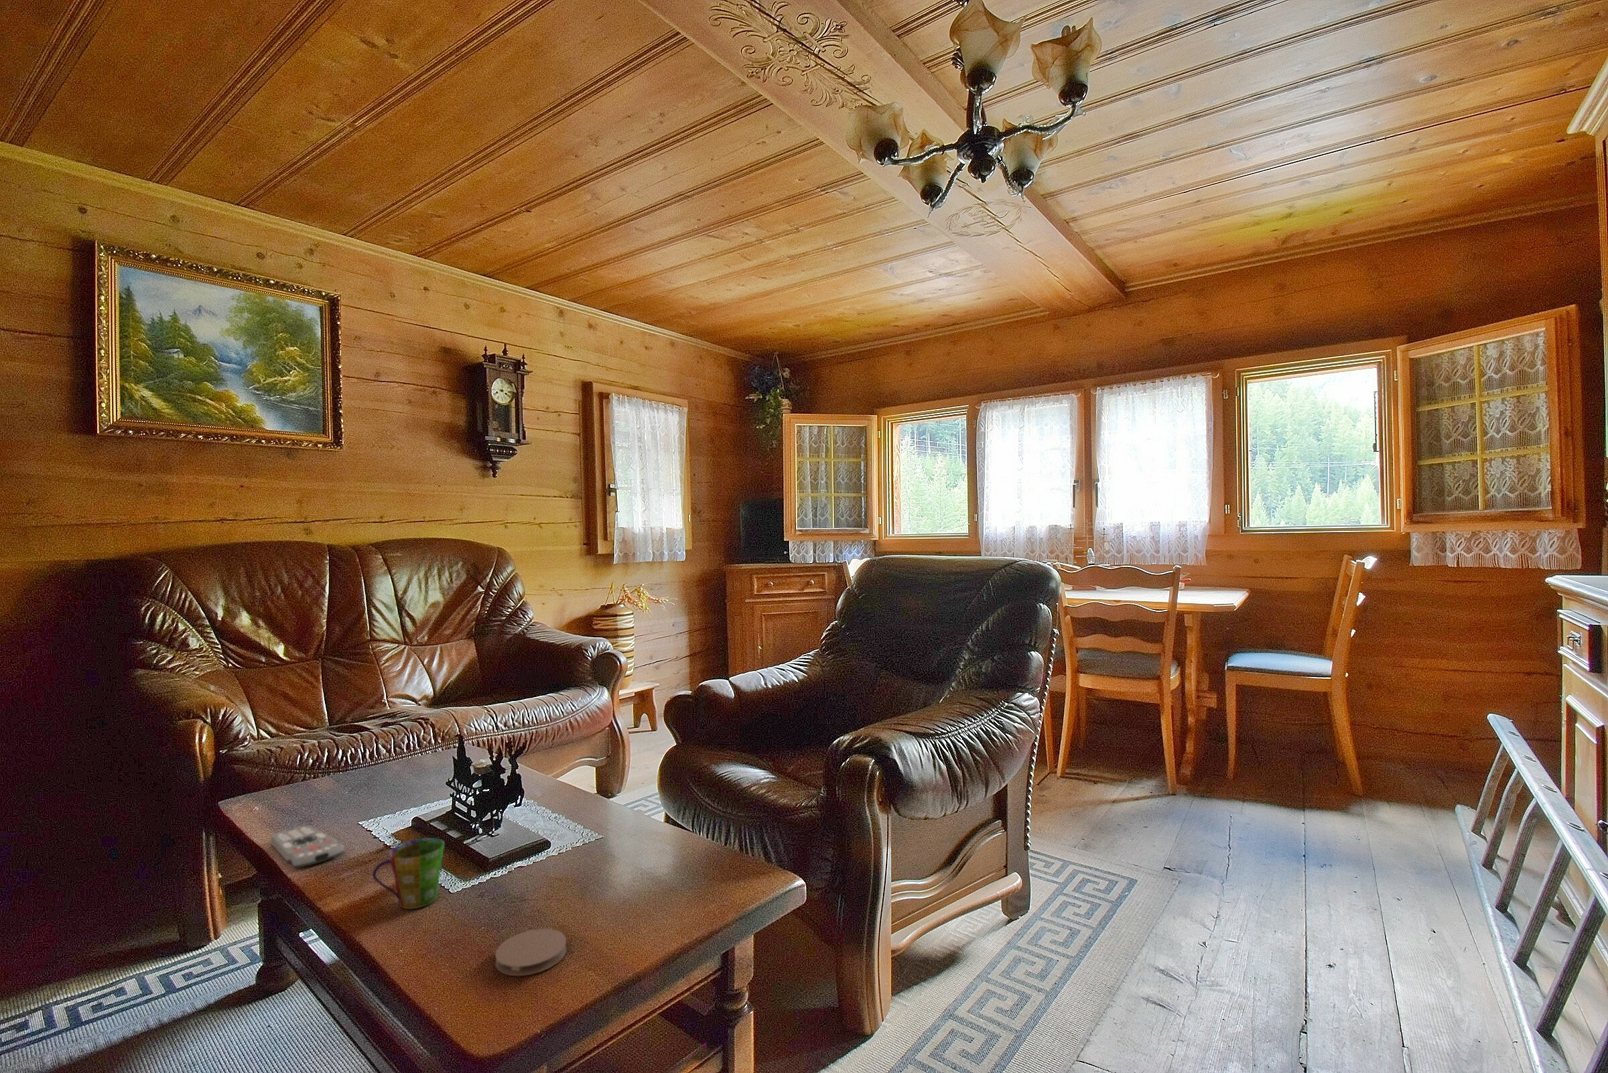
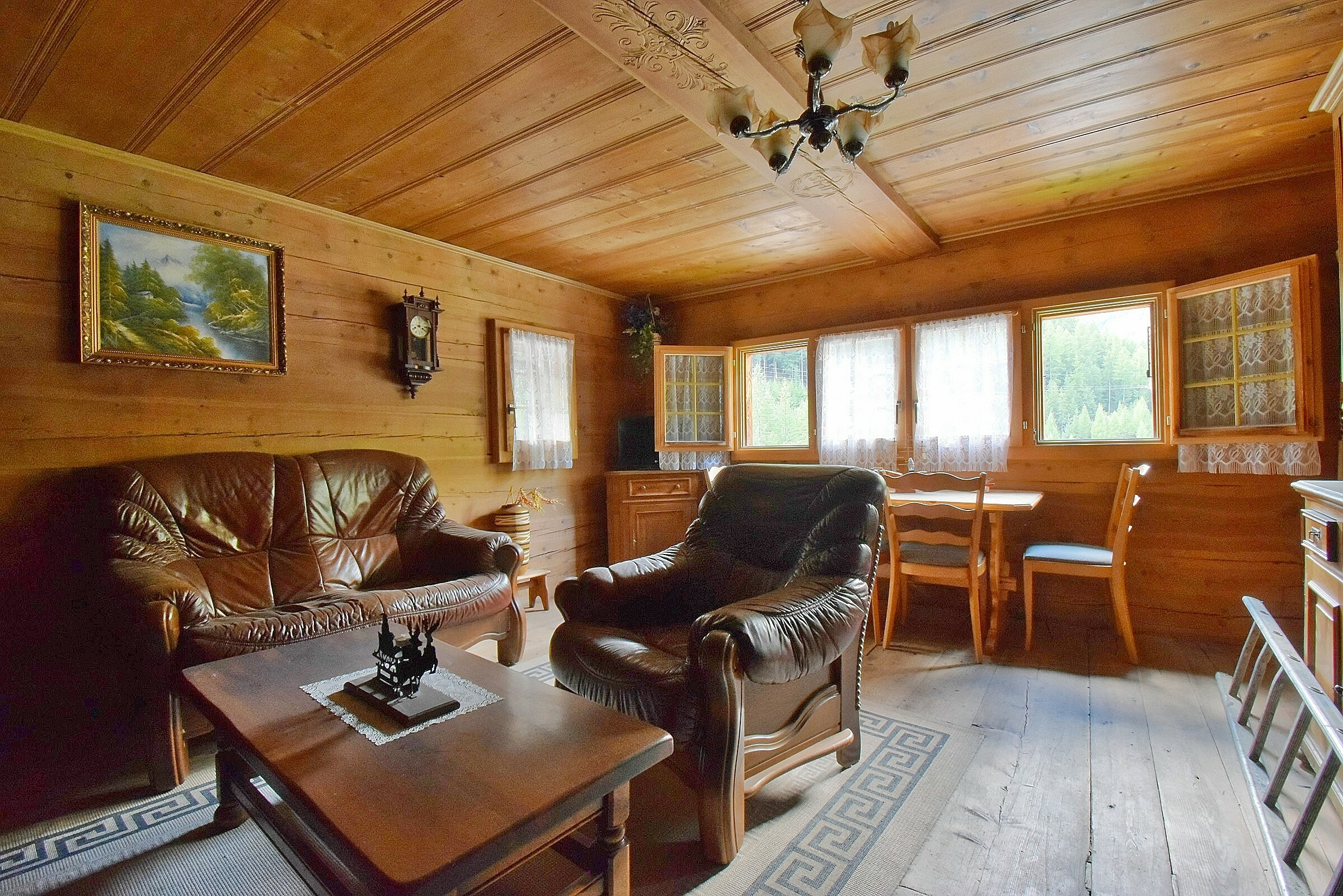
- coaster [494,928,566,976]
- cup [372,837,445,910]
- remote control [271,825,345,868]
